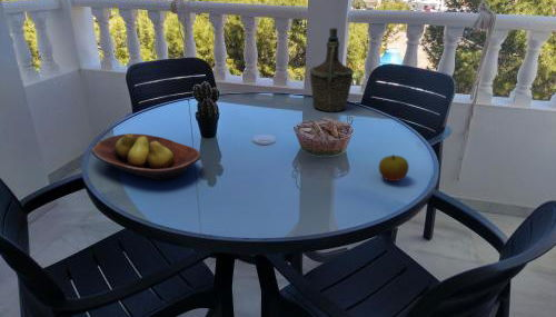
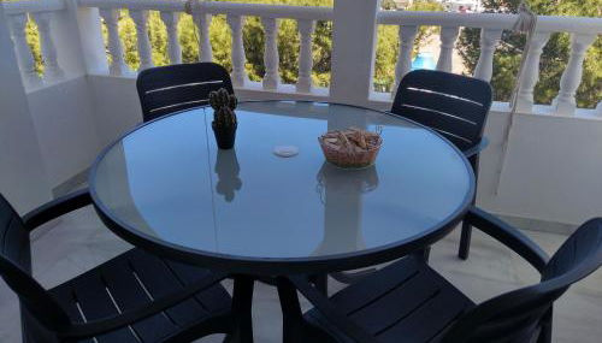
- apple [378,153,410,182]
- bottle [309,27,355,112]
- fruit bowl [90,132,201,181]
